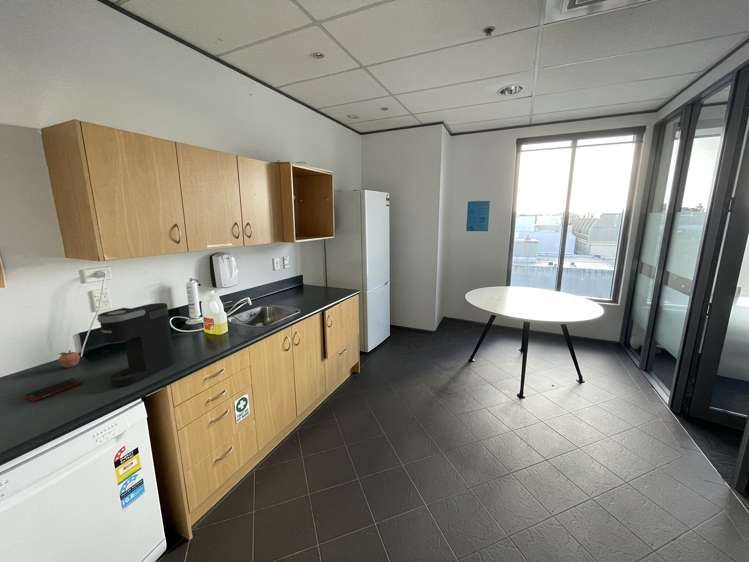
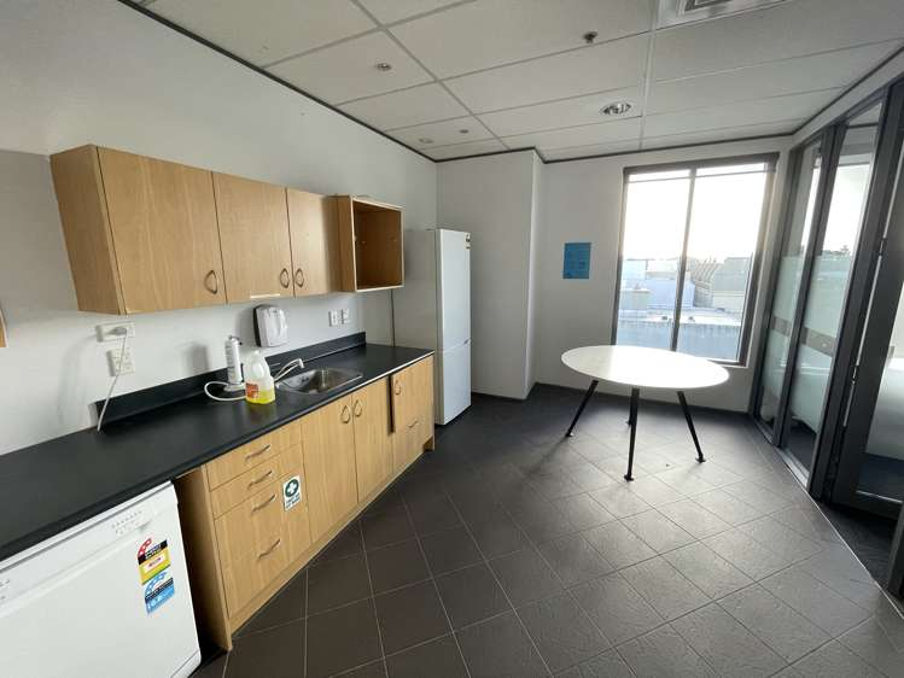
- coffee maker [96,302,175,387]
- cell phone [23,378,82,402]
- fruit [58,349,81,368]
